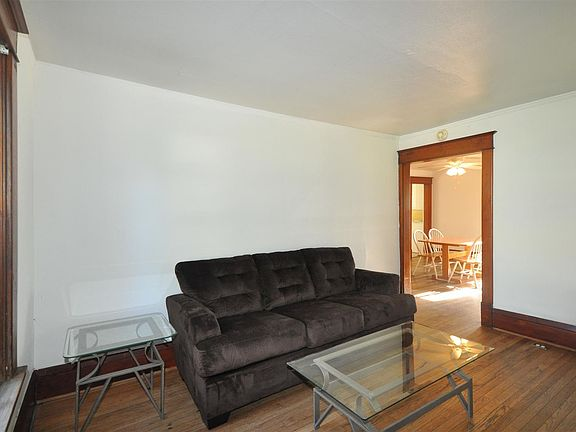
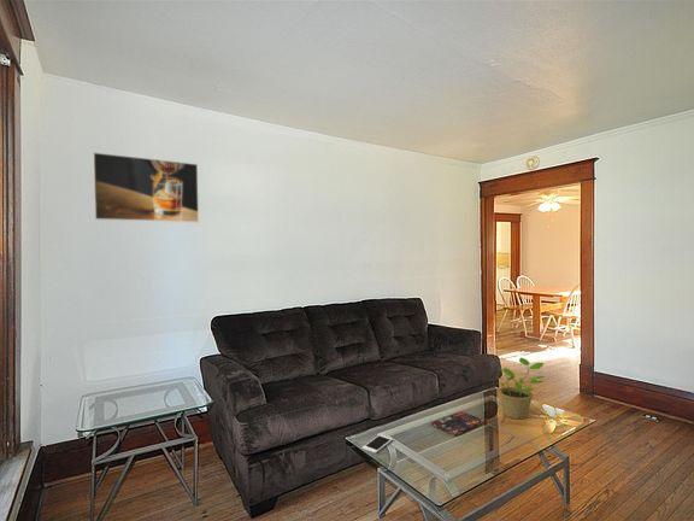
+ potted plant [496,357,546,420]
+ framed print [92,151,200,224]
+ cell phone [361,433,394,455]
+ book [430,410,487,438]
